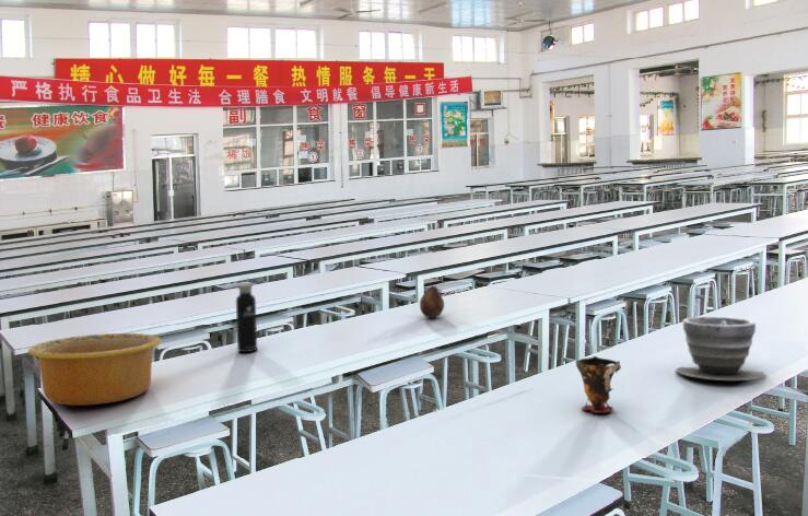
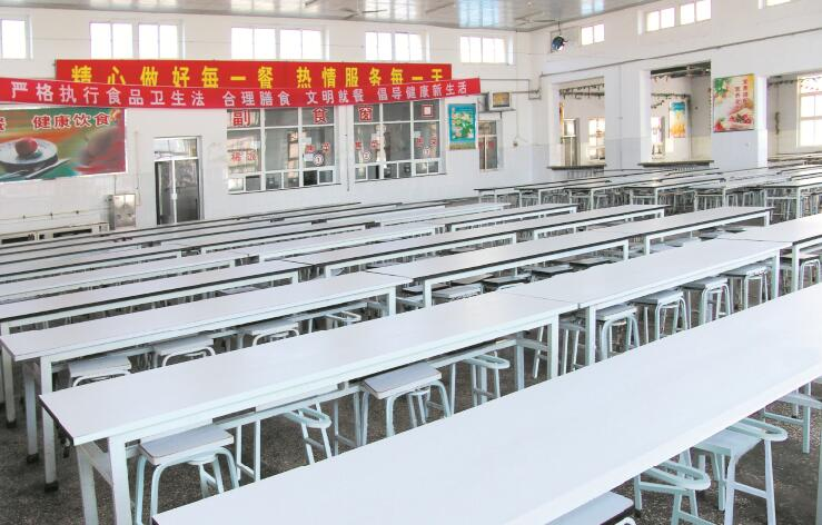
- water bottle [235,277,258,353]
- planter [675,315,766,382]
- fruit [419,284,445,318]
- cup [575,355,622,414]
- bowl [27,332,162,407]
